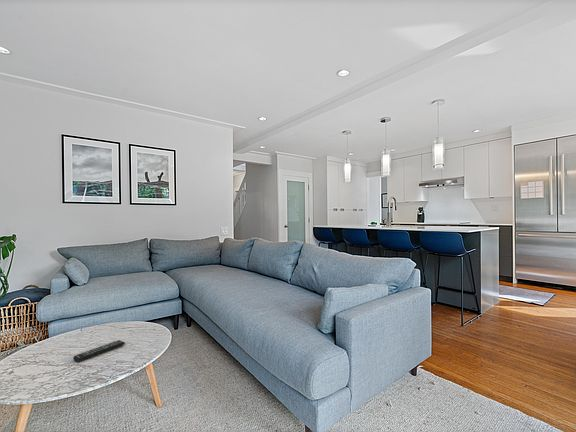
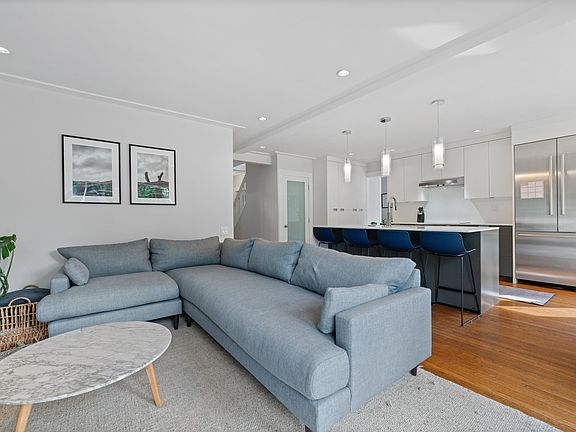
- remote control [72,339,126,363]
